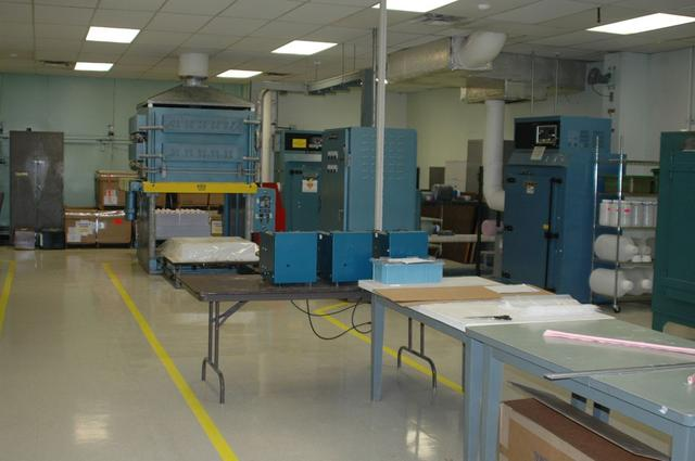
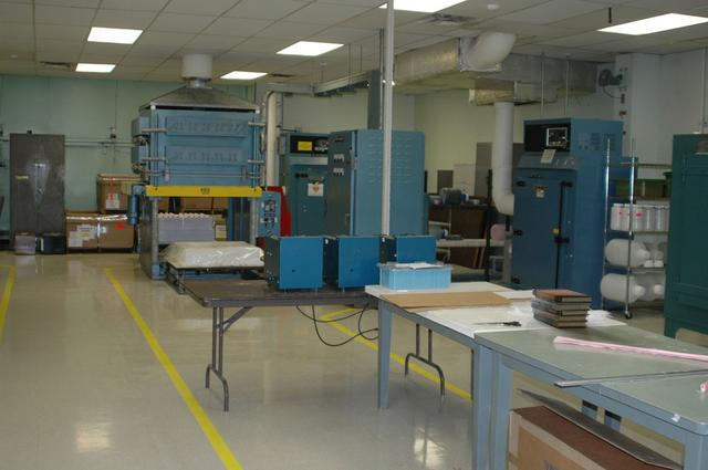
+ book stack [530,288,595,328]
